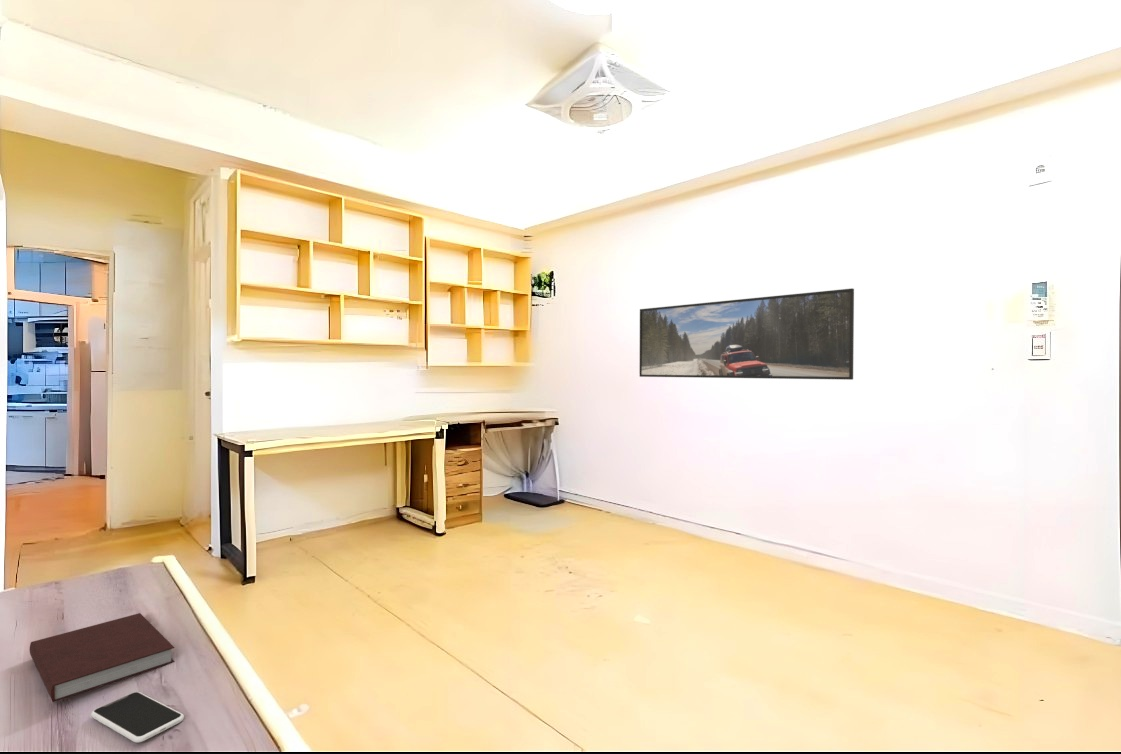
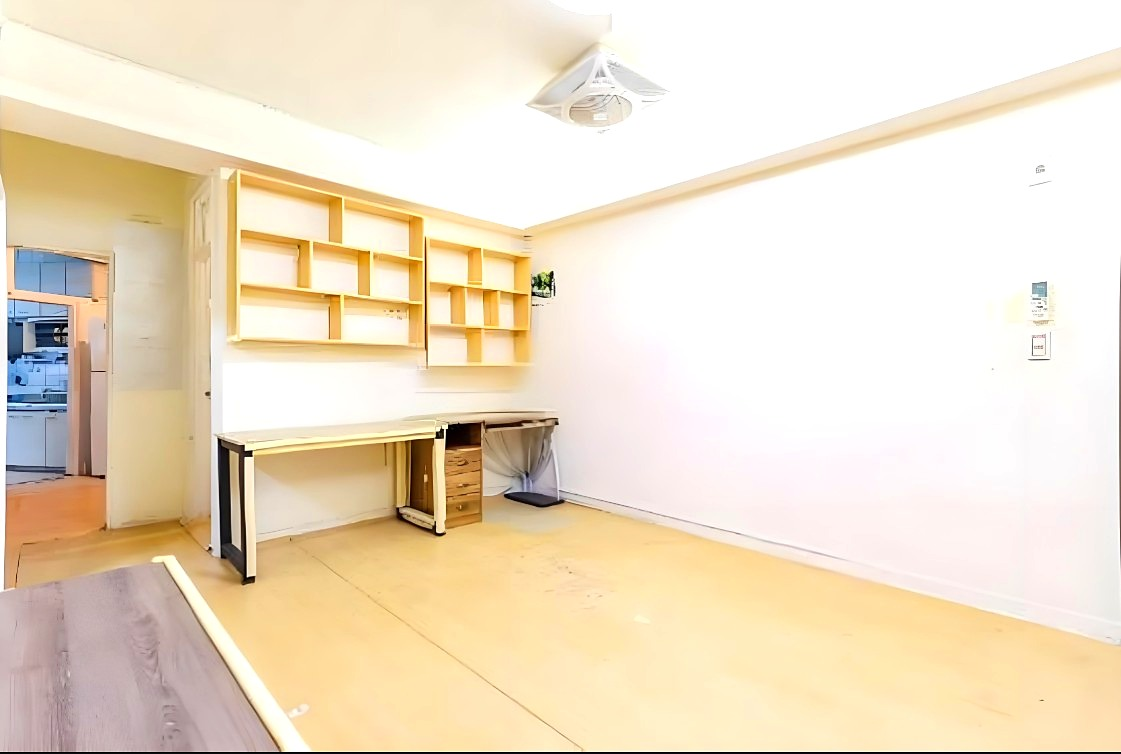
- notebook [29,612,175,703]
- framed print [639,287,855,381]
- smartphone [90,691,185,744]
